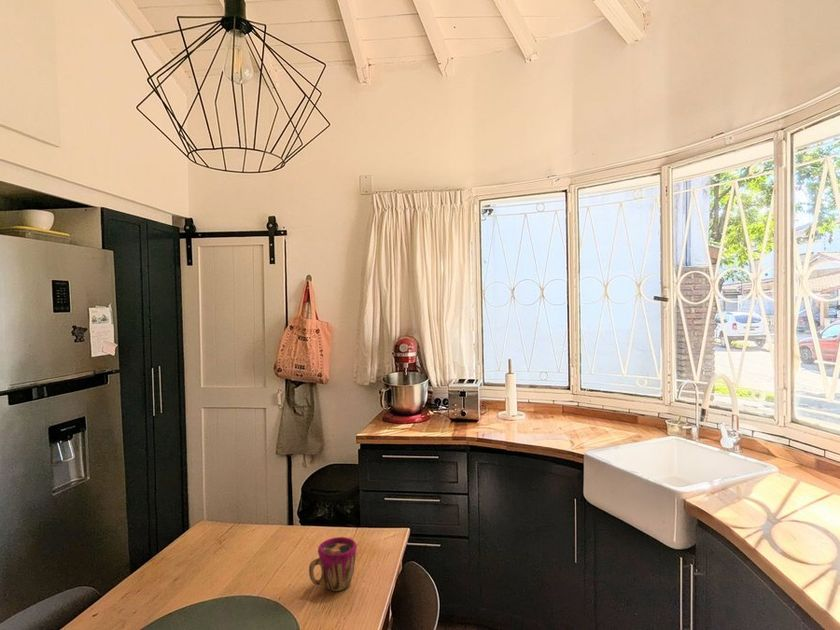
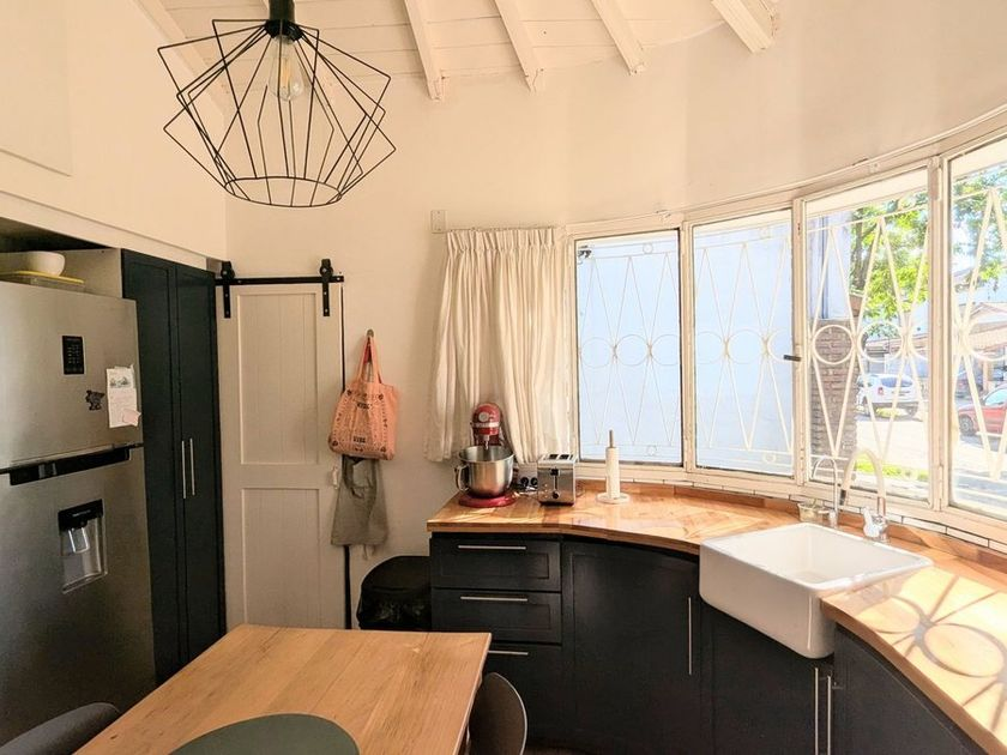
- cup [308,536,358,592]
